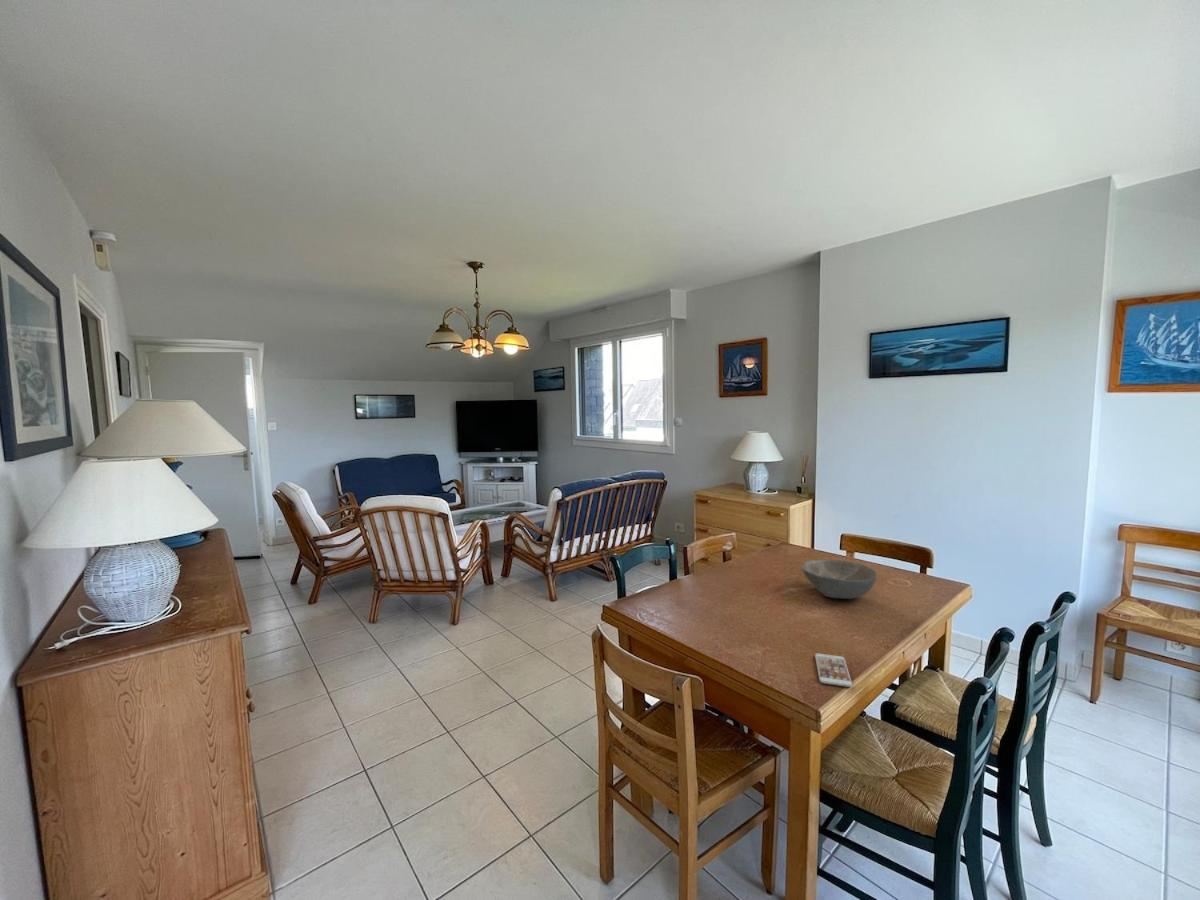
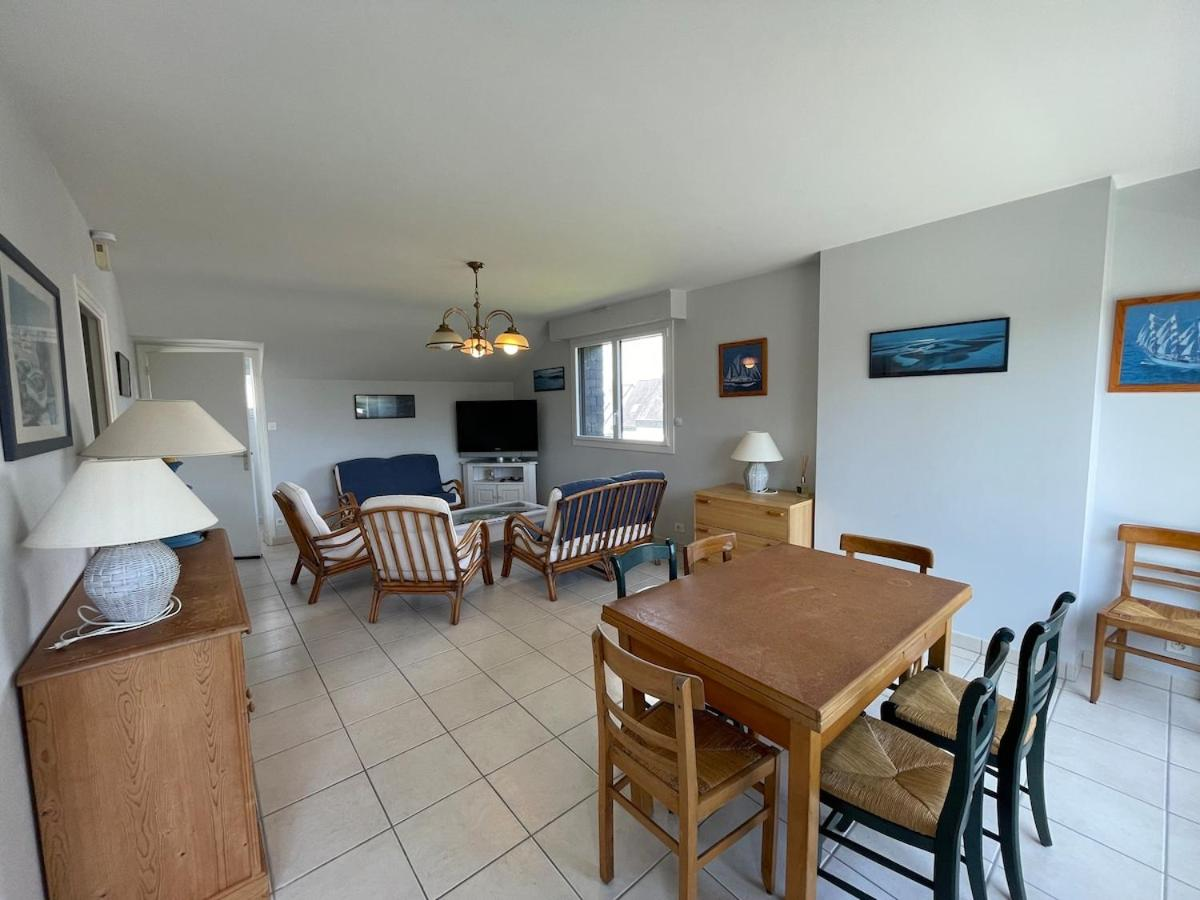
- smartphone [814,653,853,688]
- bowl [801,558,878,600]
